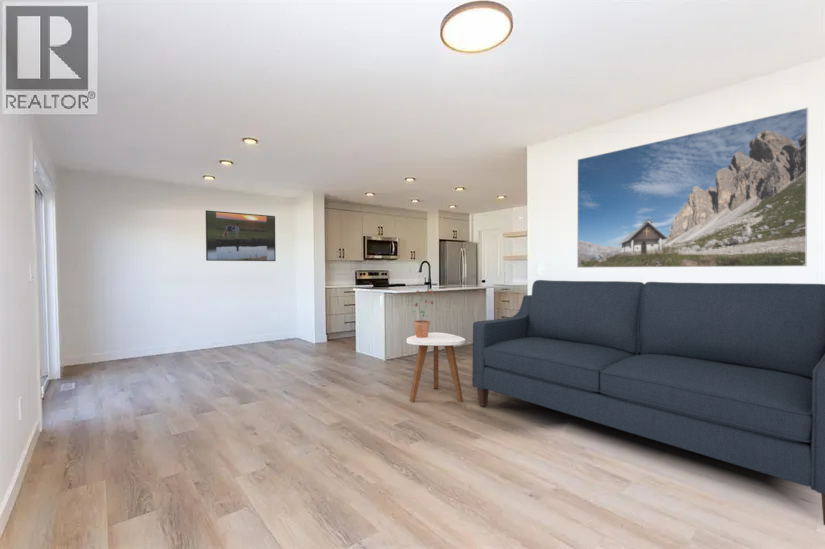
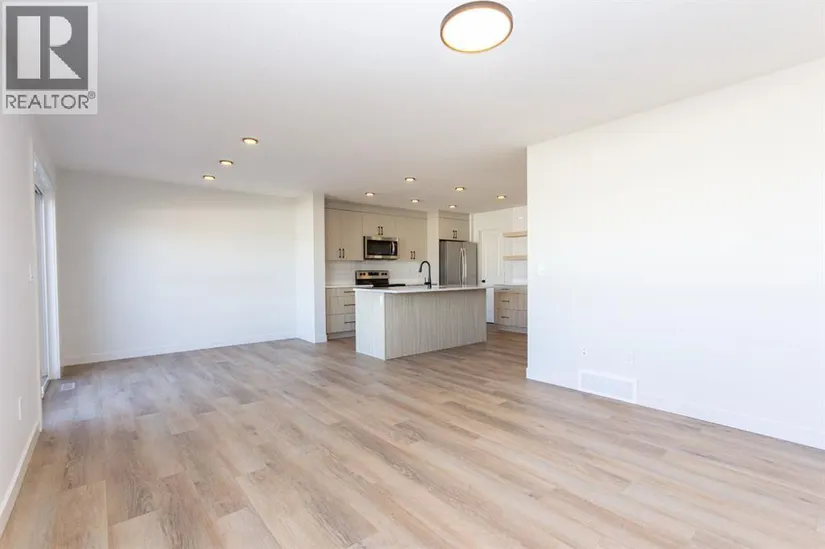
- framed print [576,107,809,269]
- side table [406,332,466,403]
- sofa [471,279,825,526]
- potted plant [411,288,435,338]
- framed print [205,209,277,262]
